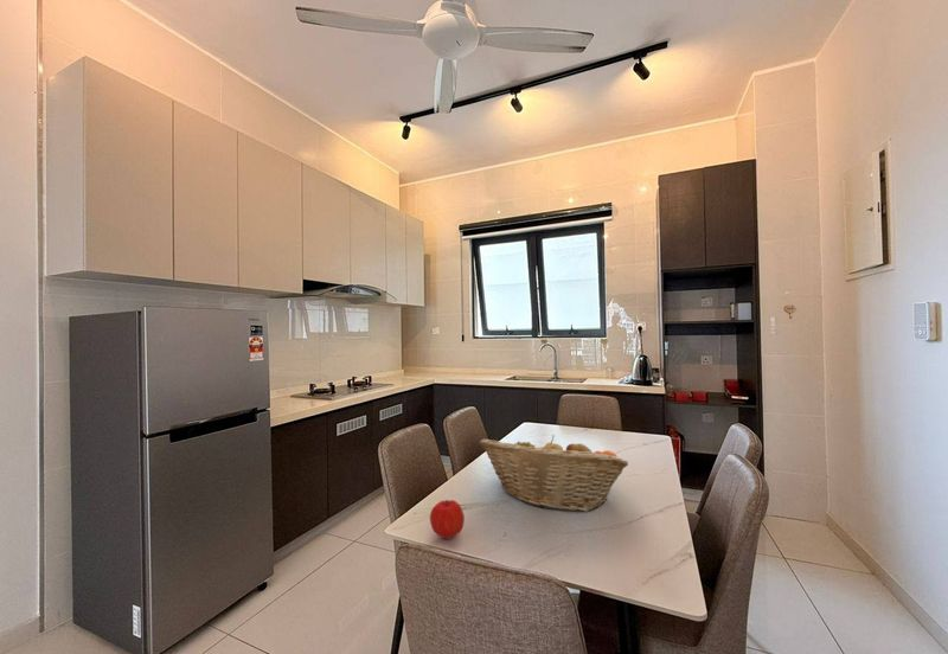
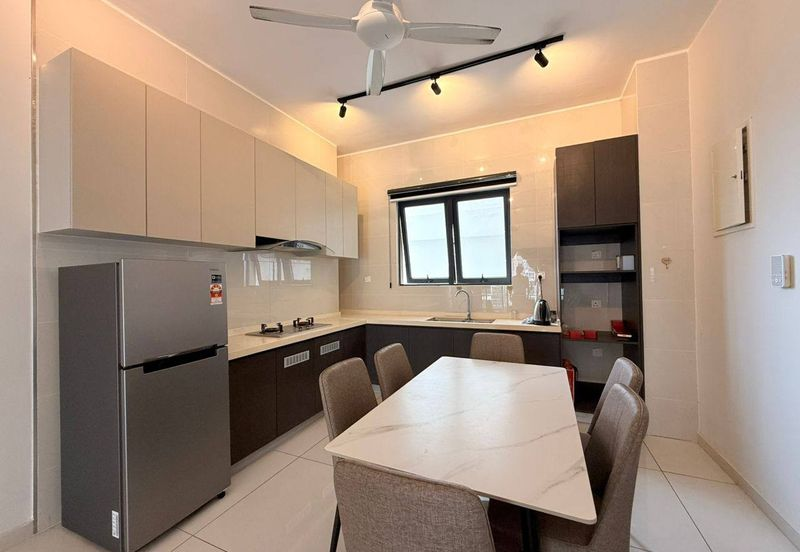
- fruit basket [478,434,629,513]
- fruit [429,499,466,540]
